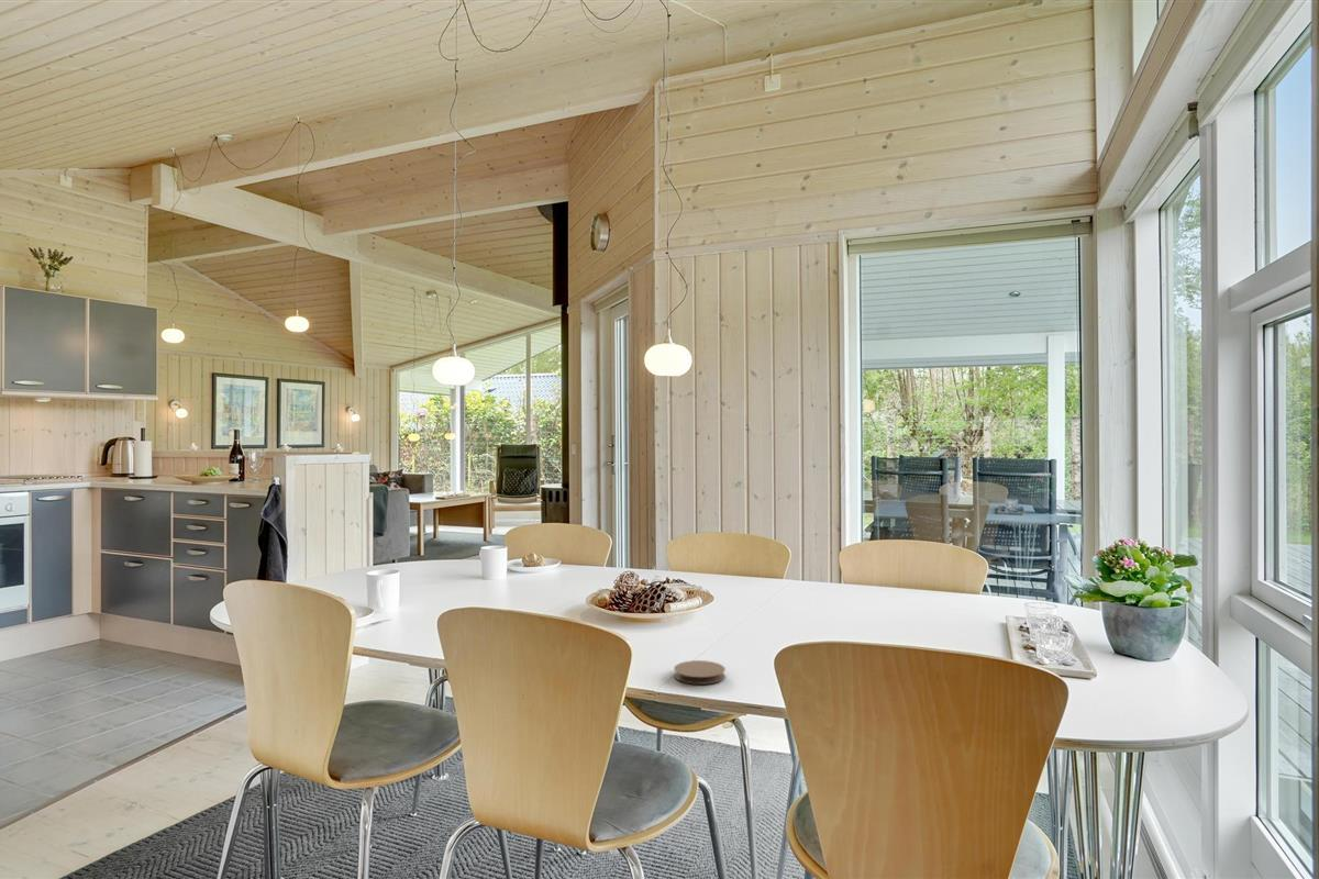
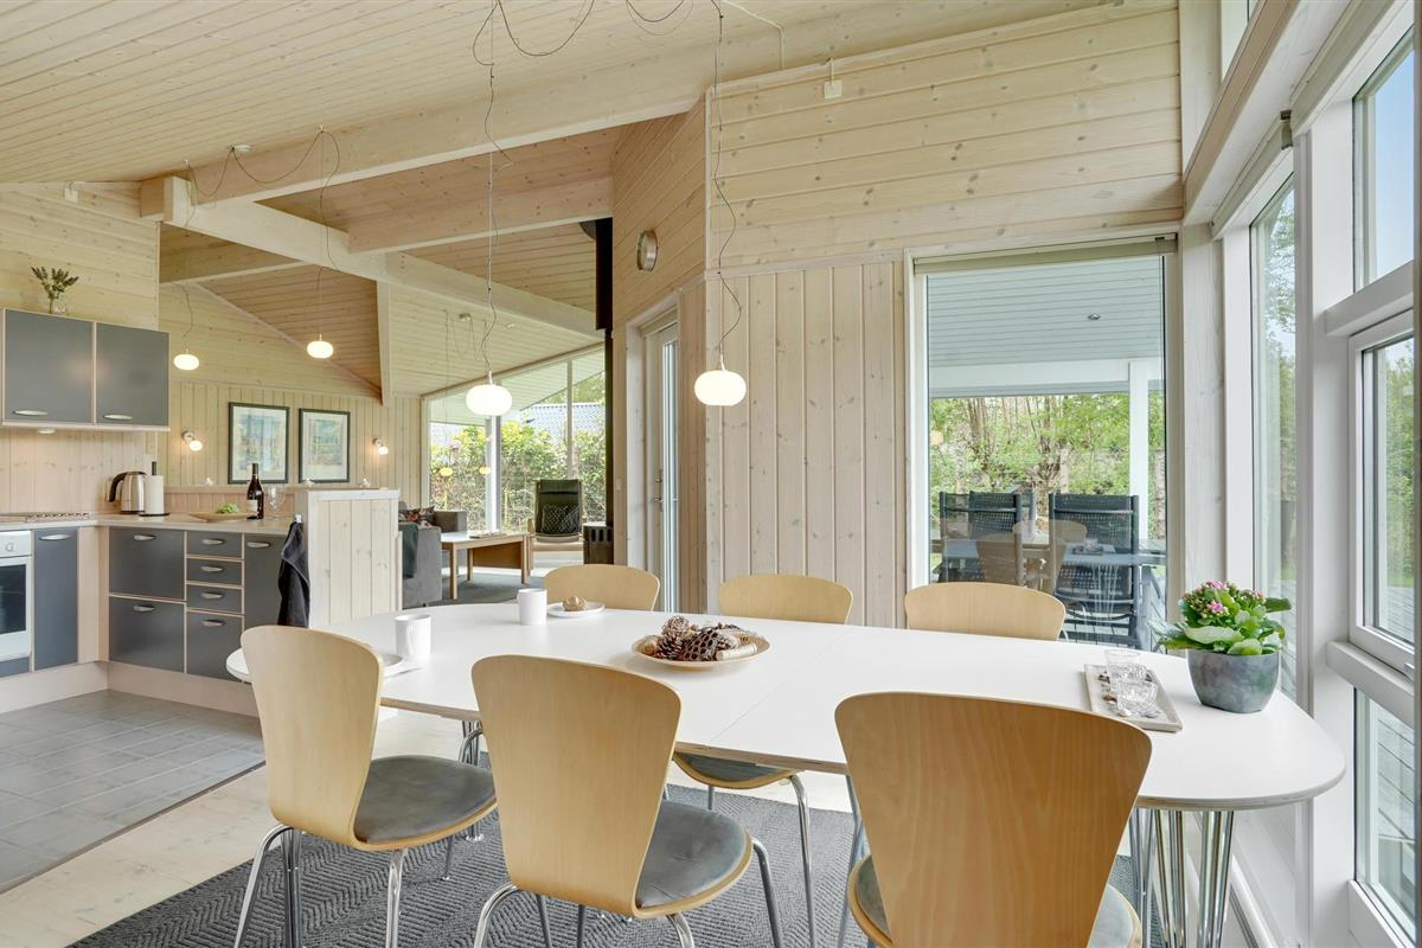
- coaster [673,659,727,686]
